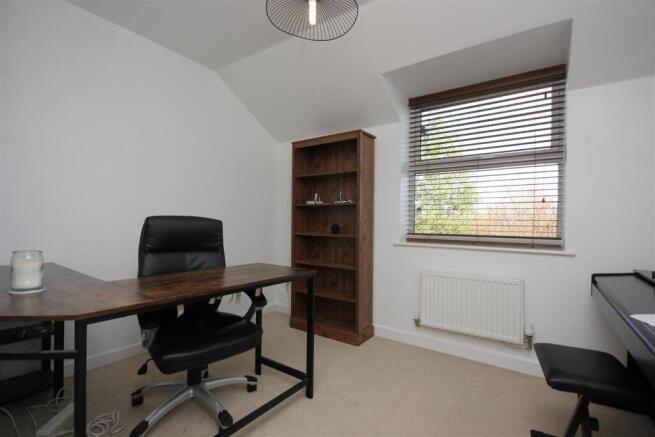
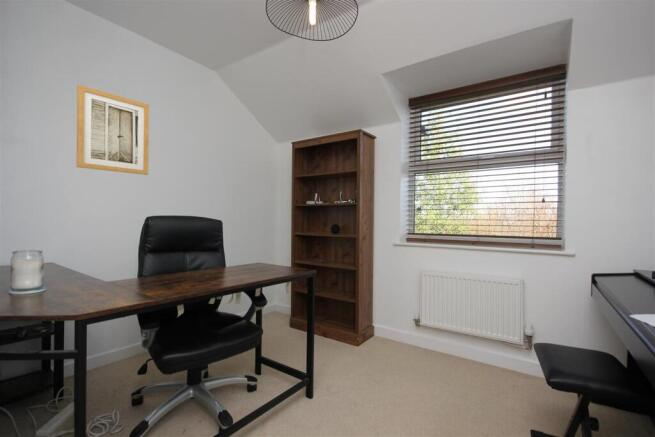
+ wall art [76,84,150,176]
